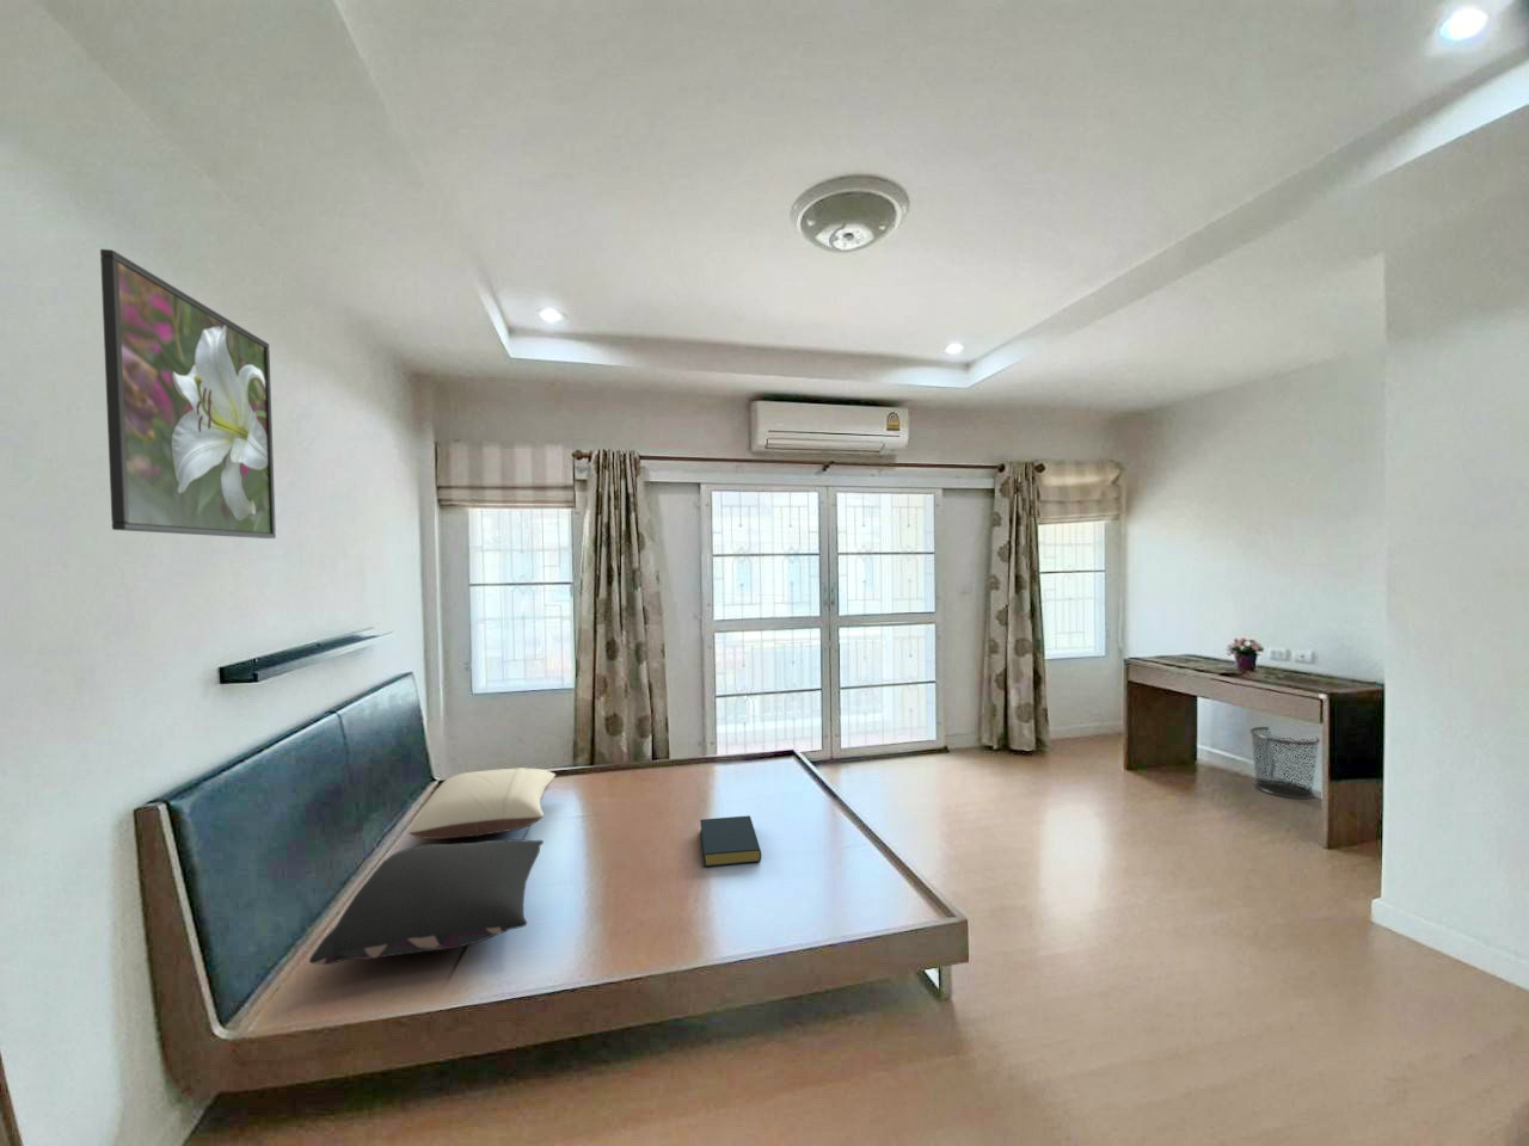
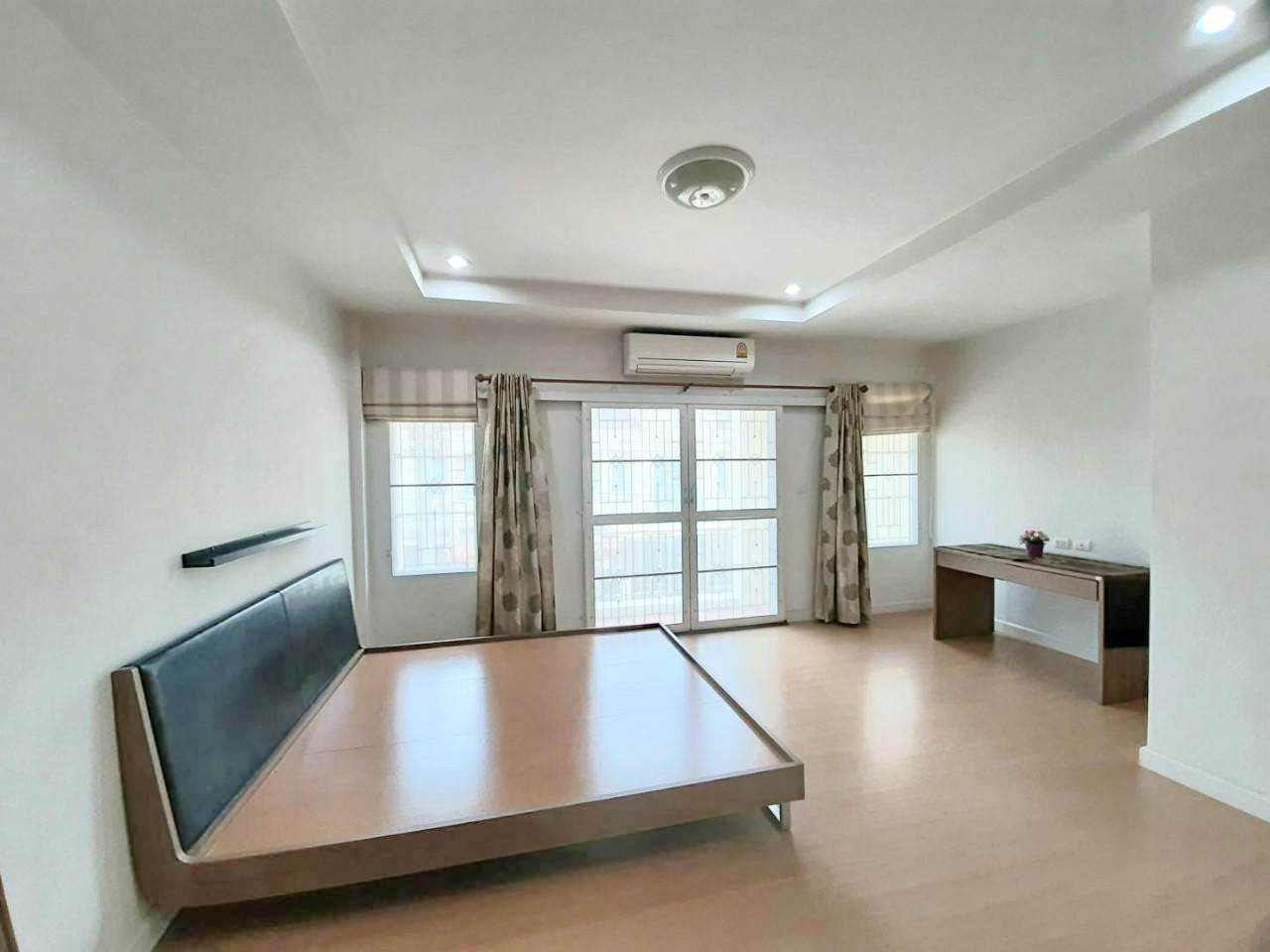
- pillow [308,838,544,965]
- waste bin [1248,726,1321,799]
- pillow [407,767,556,840]
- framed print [99,248,277,539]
- hardback book [698,814,762,868]
